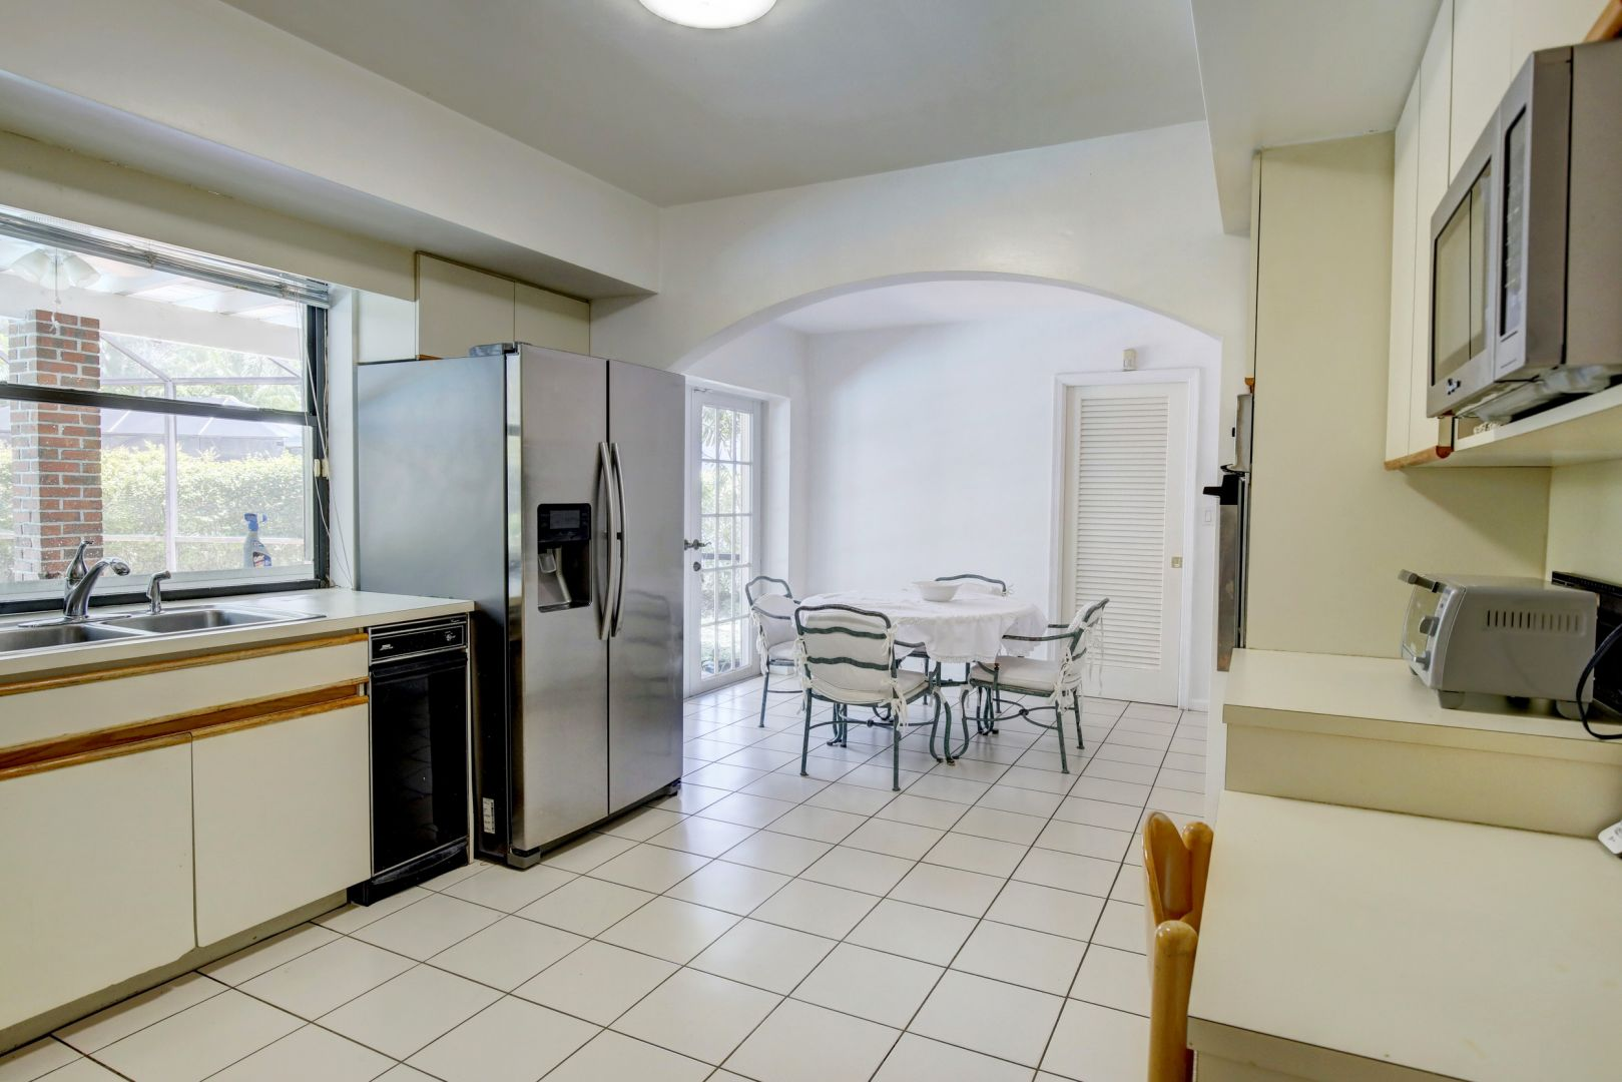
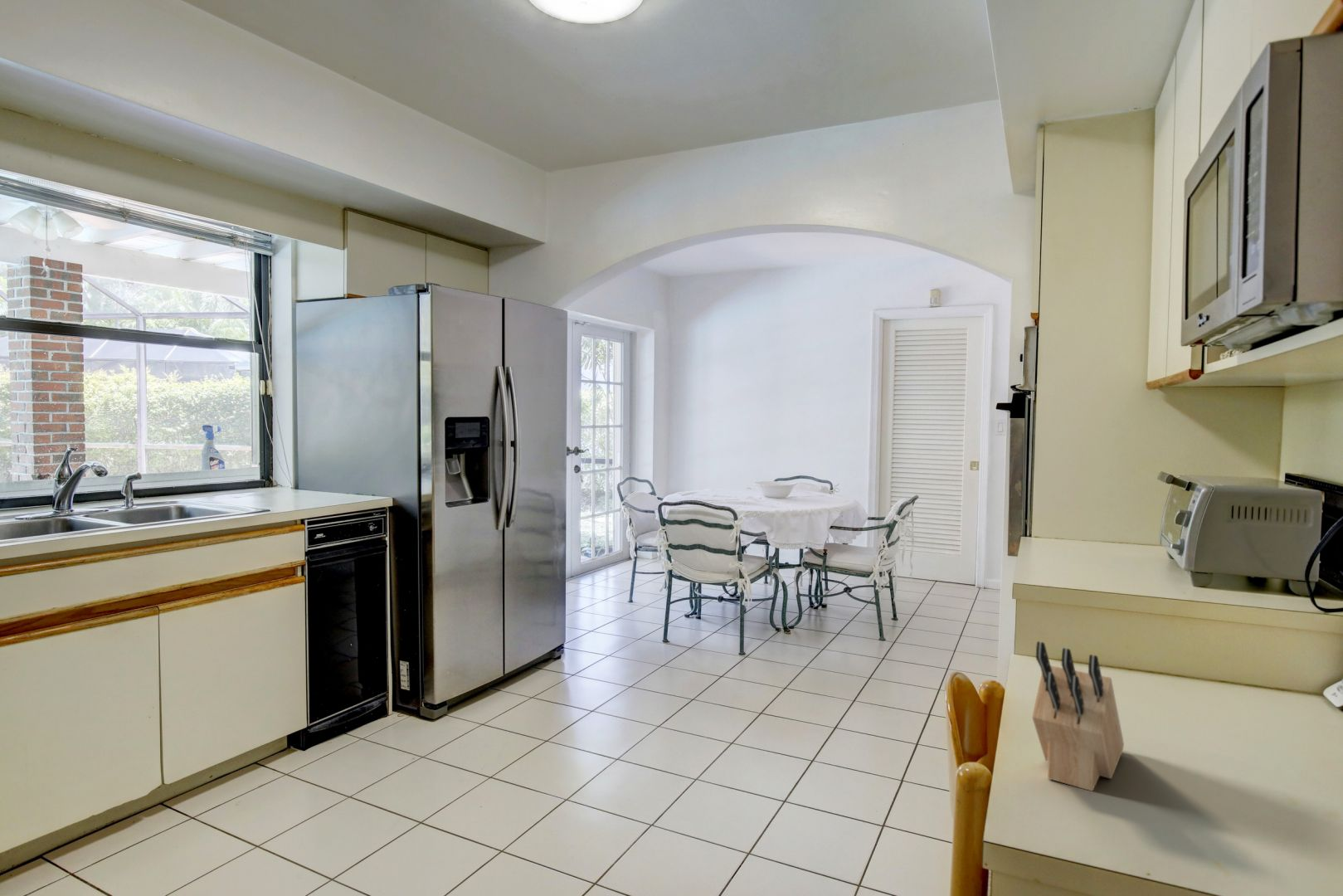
+ knife block [1031,640,1125,792]
